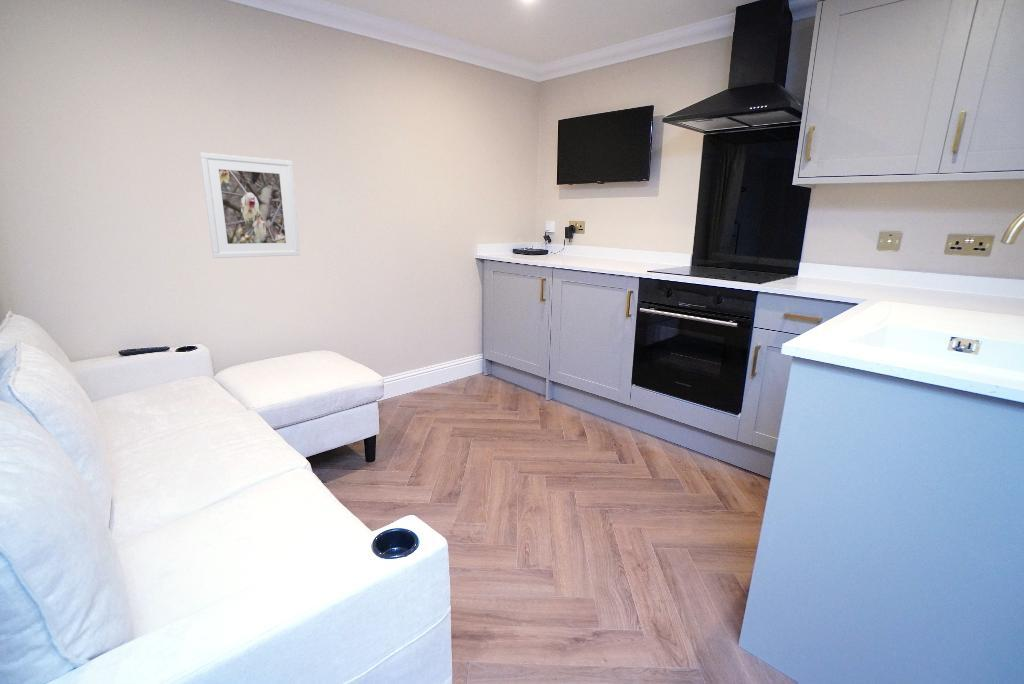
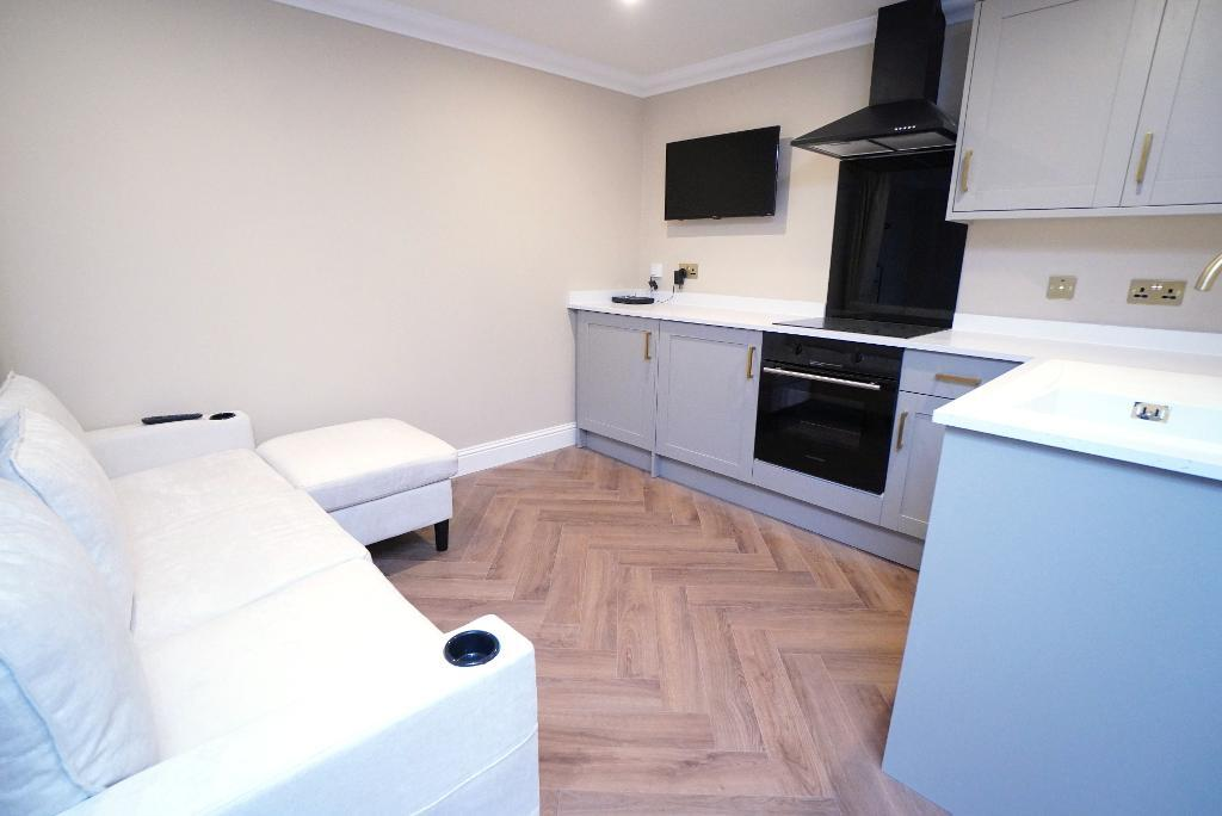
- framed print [199,152,301,259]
